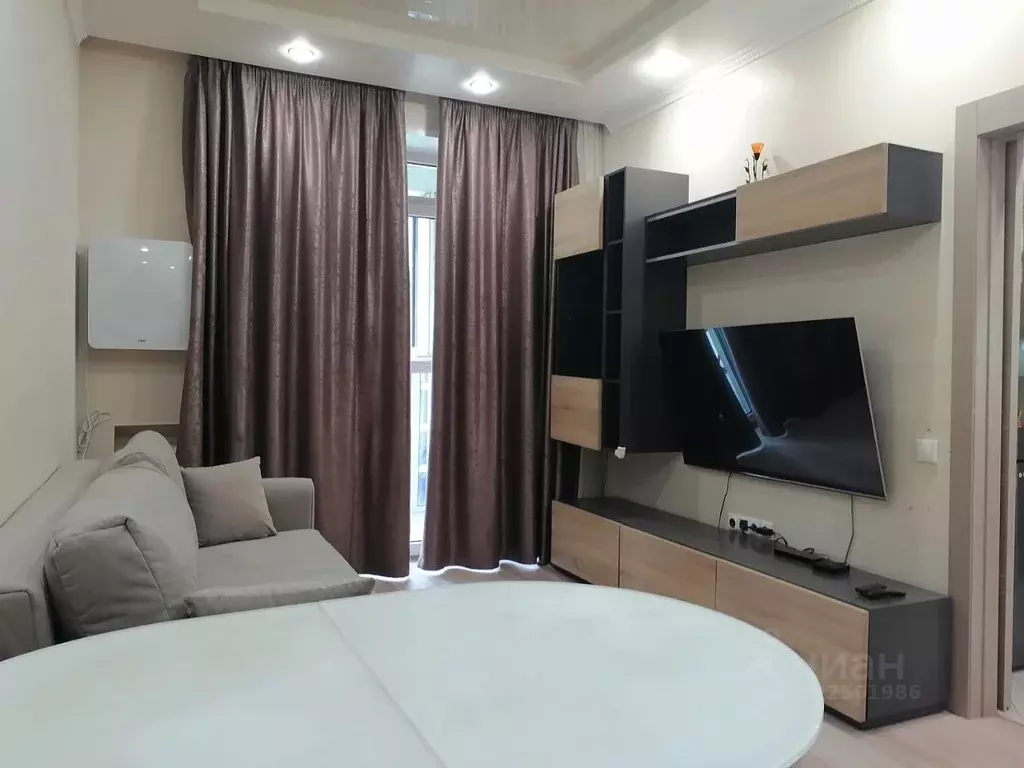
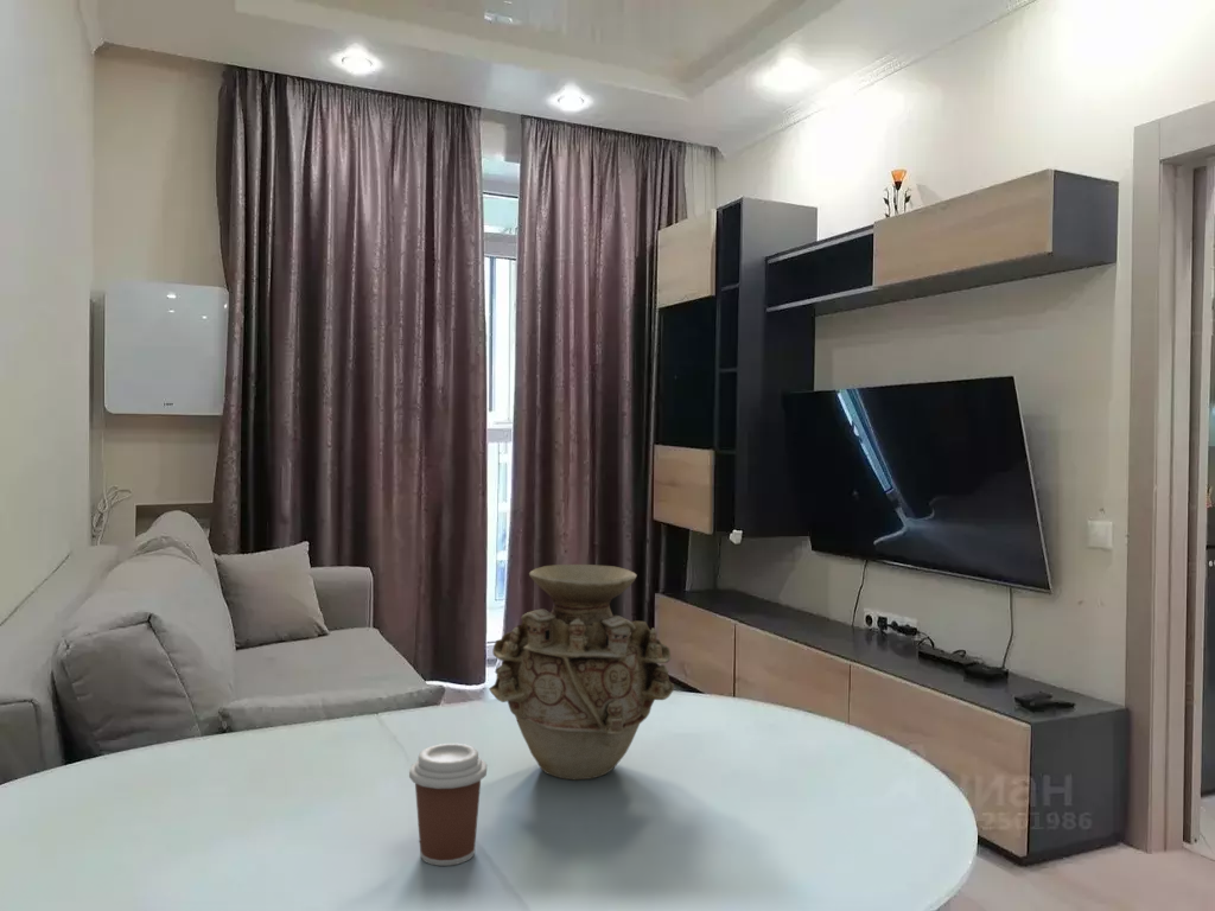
+ vase [488,563,675,782]
+ coffee cup [408,743,488,867]
